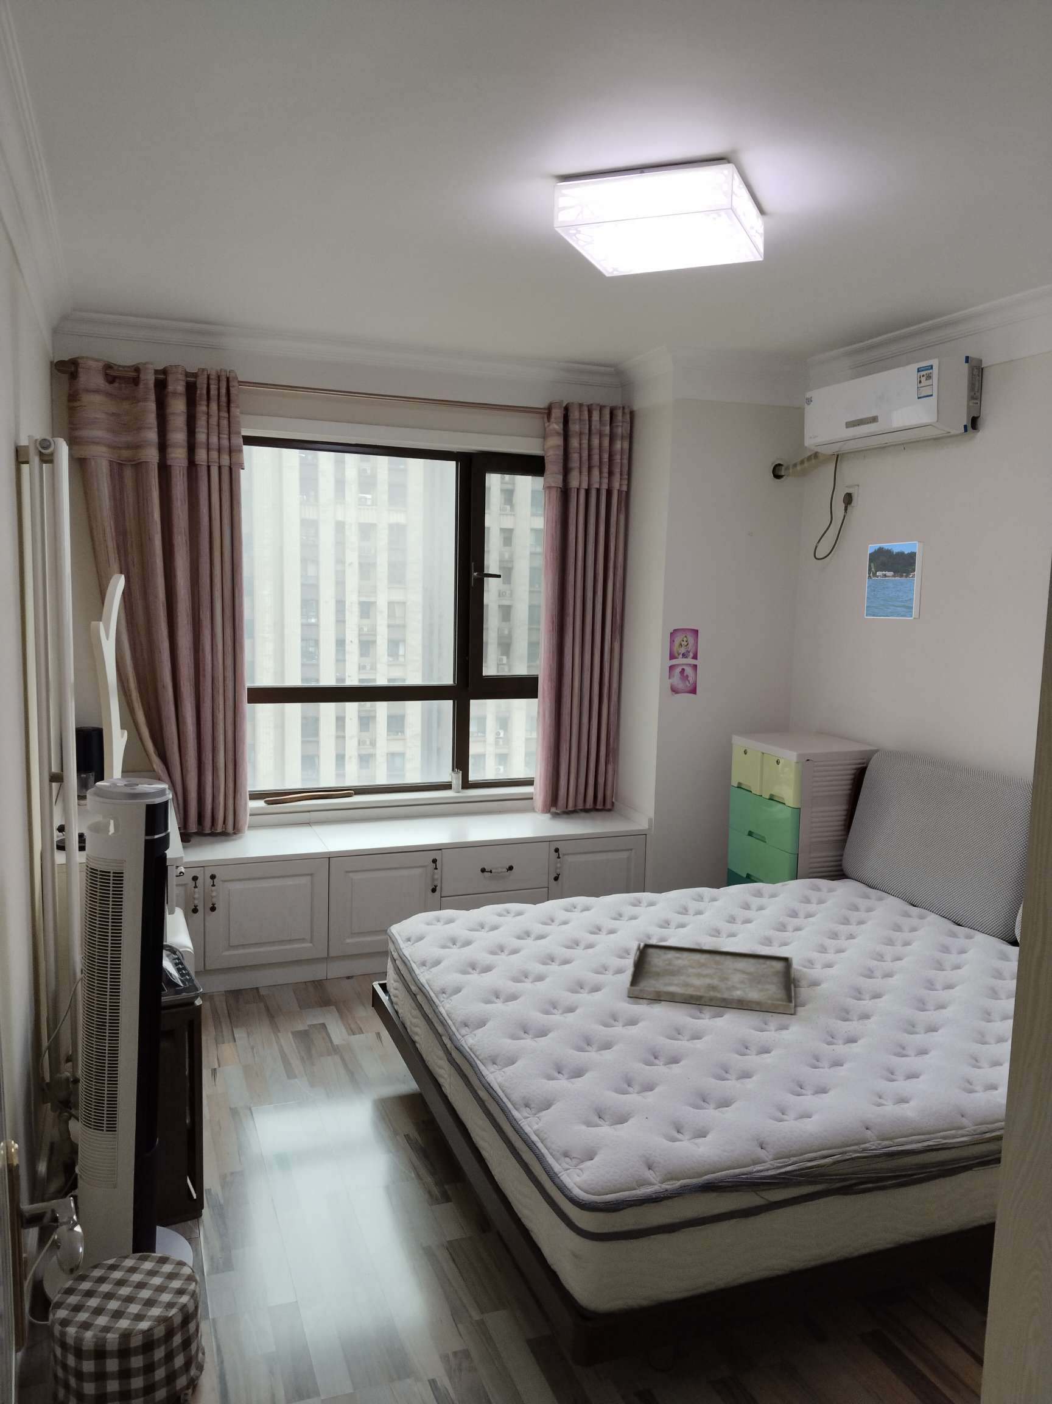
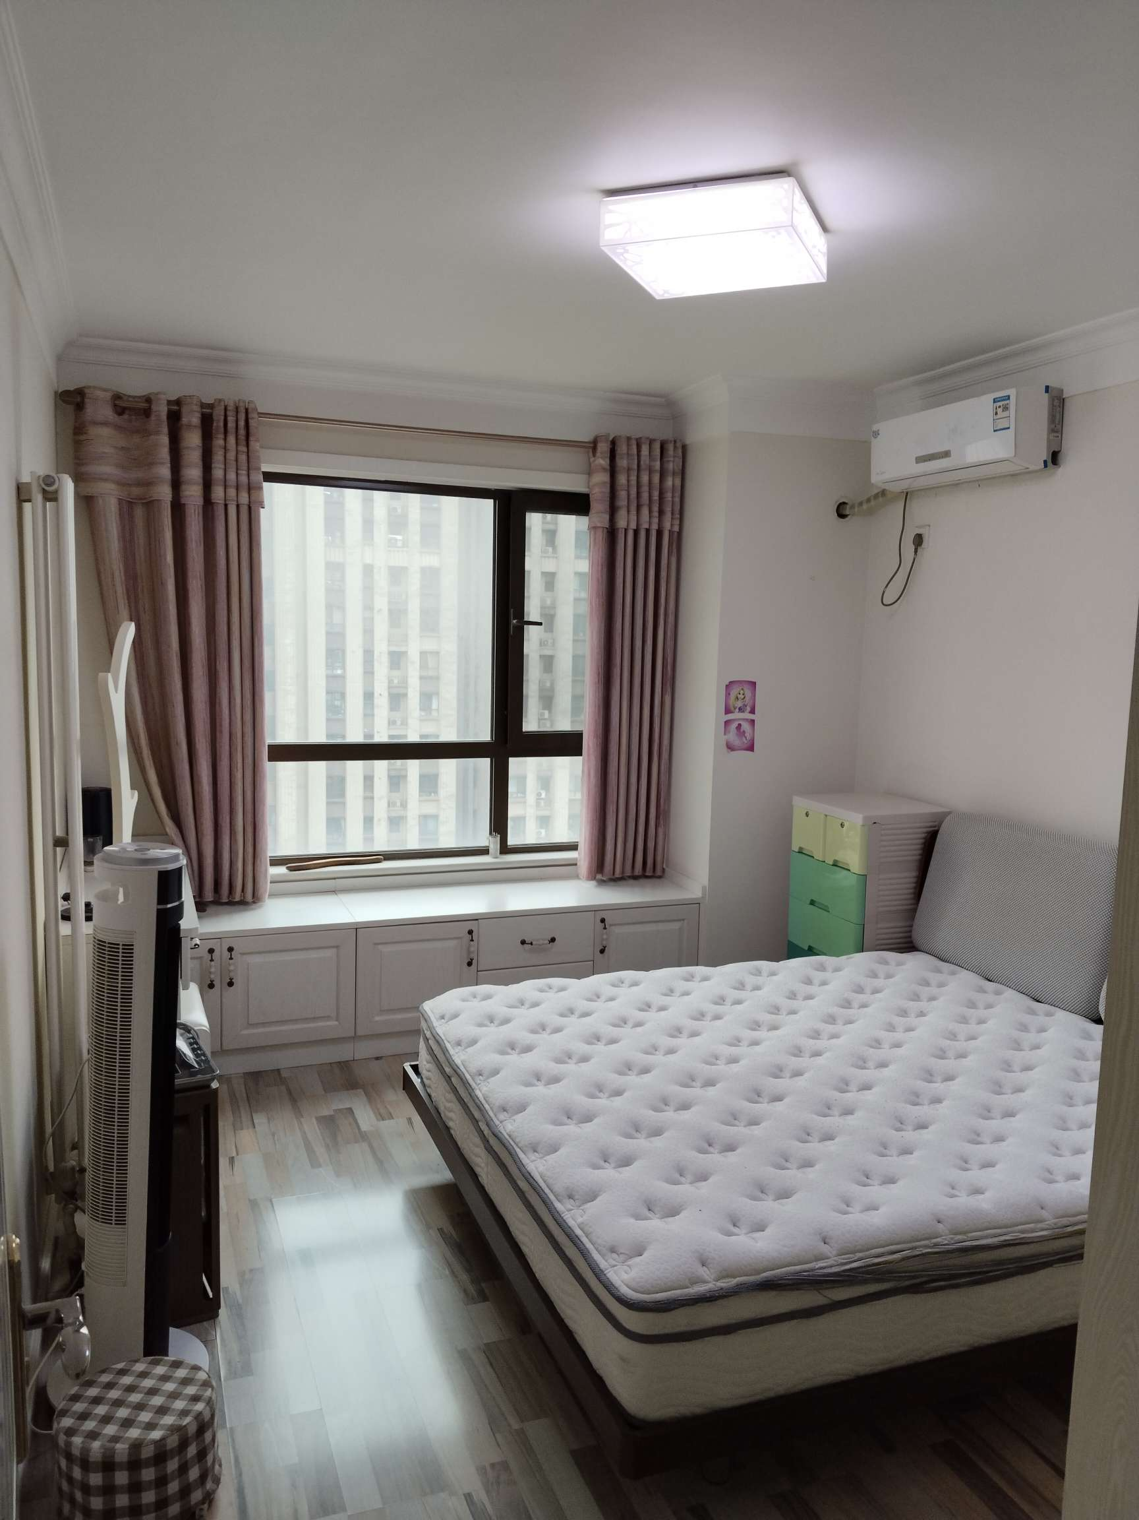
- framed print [864,541,925,620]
- serving tray [627,942,796,1015]
